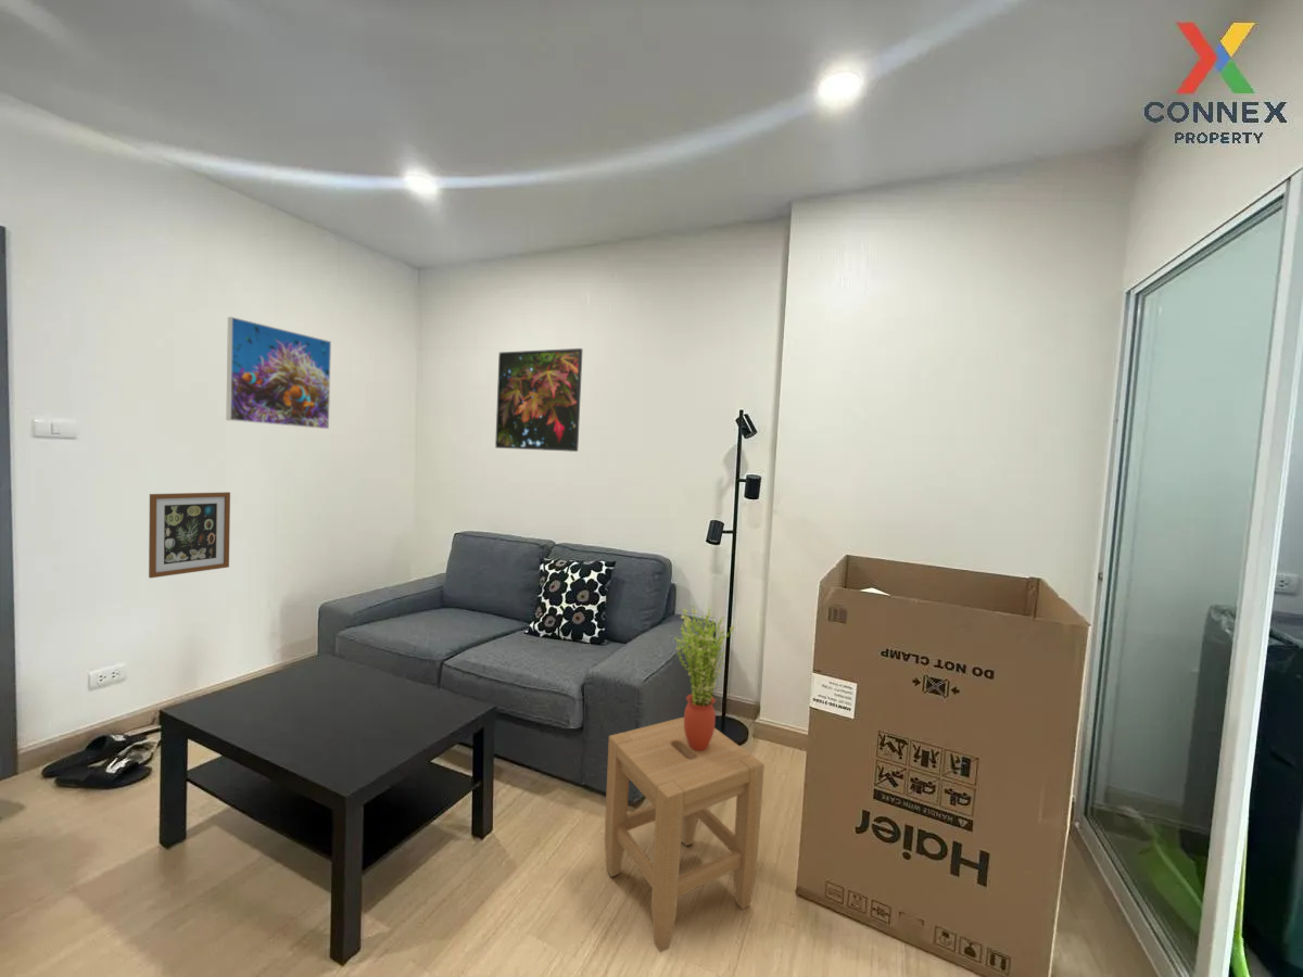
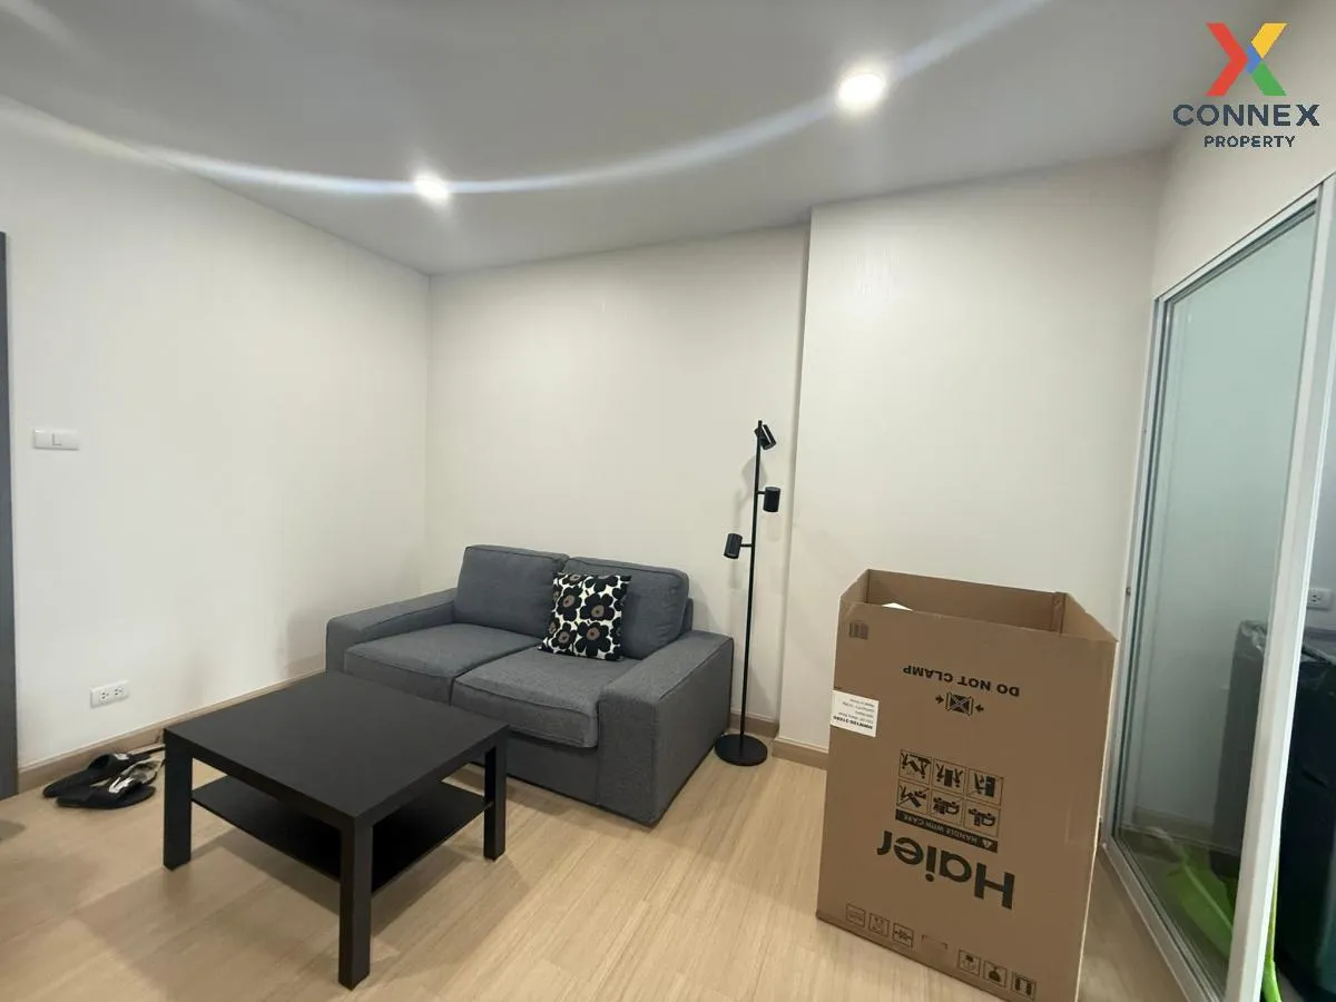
- potted plant [673,605,736,751]
- stool [604,716,766,953]
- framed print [225,316,332,430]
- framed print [494,347,583,453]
- wall art [148,491,231,580]
